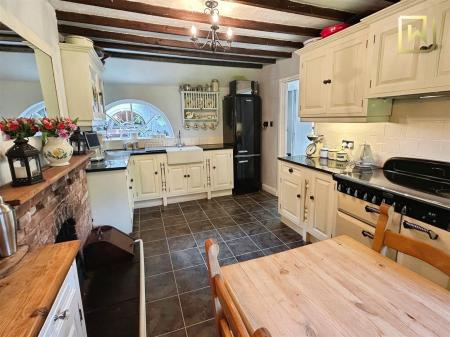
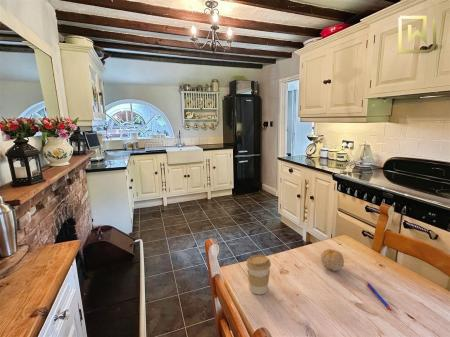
+ pen [366,281,394,312]
+ coffee cup [245,254,272,295]
+ fruit [320,248,345,272]
